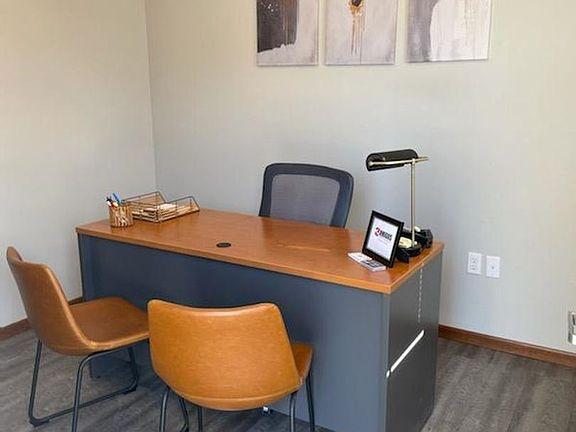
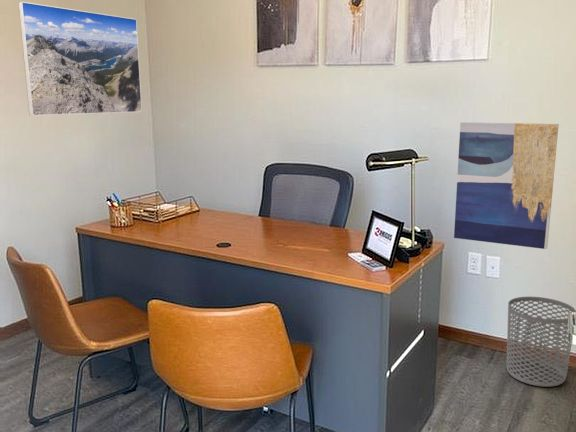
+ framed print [17,1,143,117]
+ wall art [453,121,560,250]
+ waste bin [506,296,576,388]
